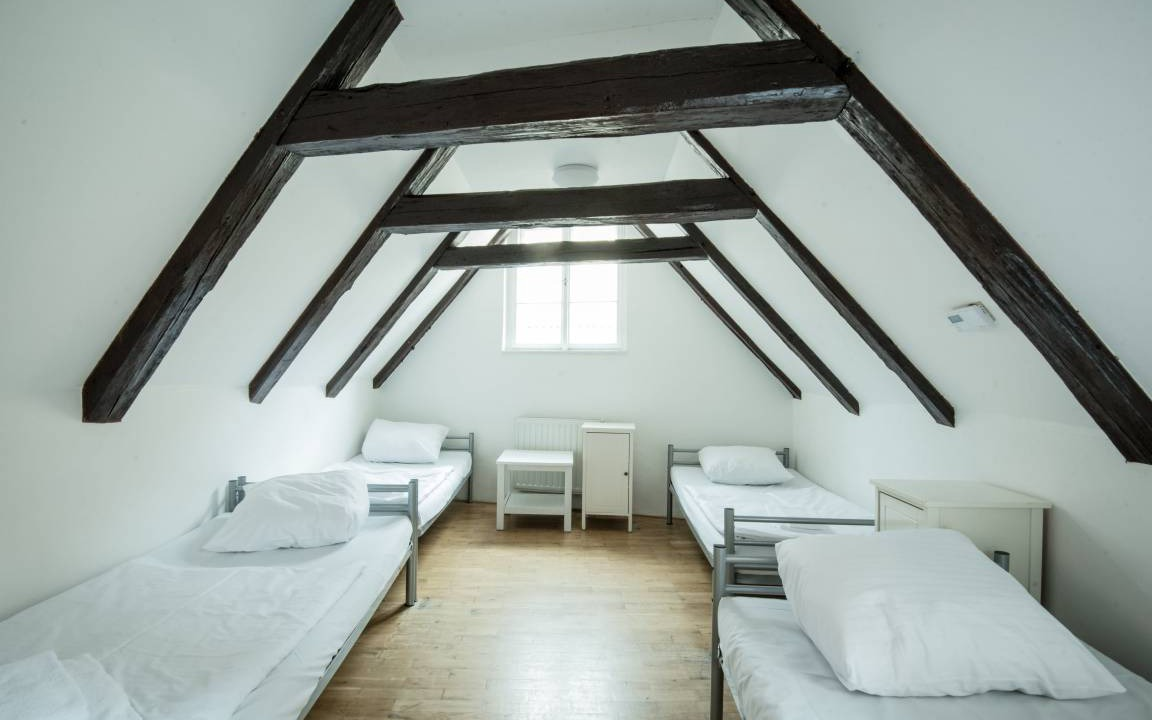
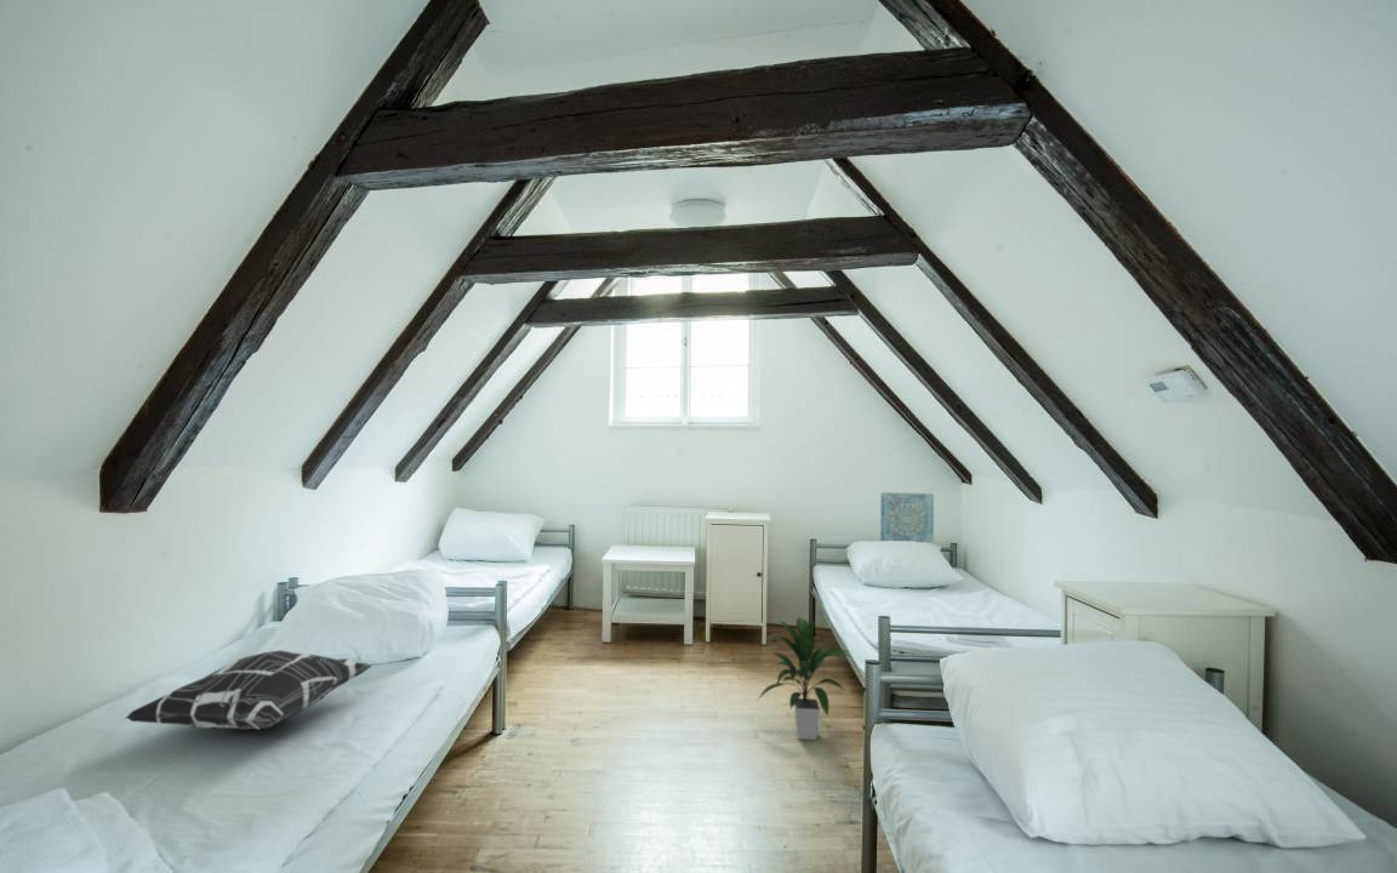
+ decorative pillow [124,649,374,731]
+ wall art [879,491,935,546]
+ indoor plant [757,616,853,741]
